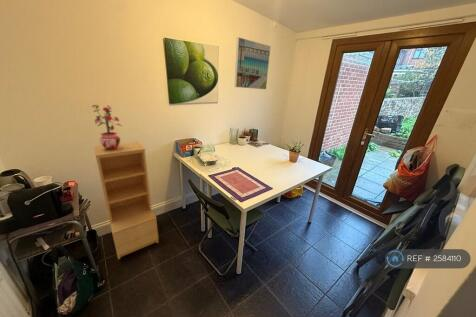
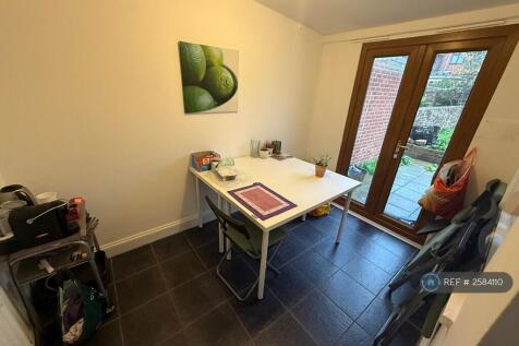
- potted plant [91,102,123,150]
- bookshelf [92,141,159,260]
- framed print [234,36,272,90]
